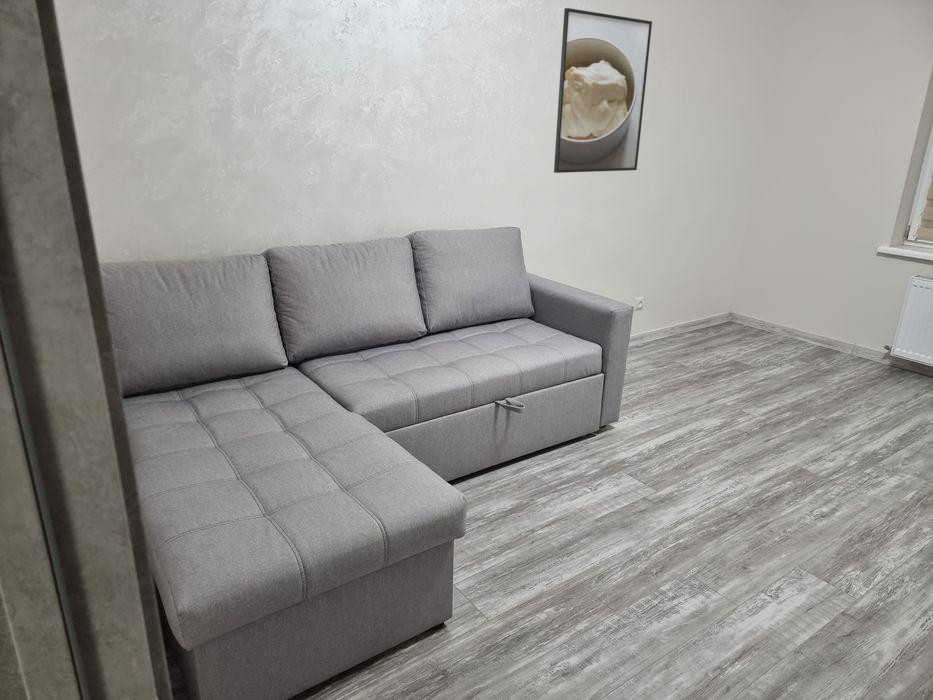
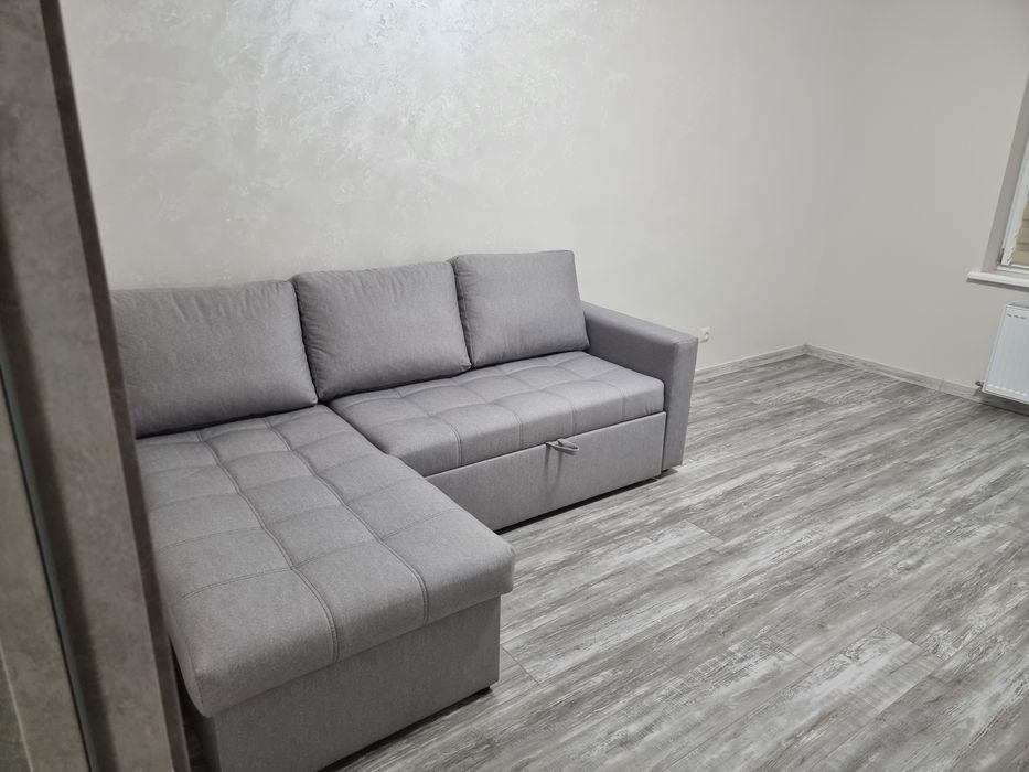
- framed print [553,7,653,174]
